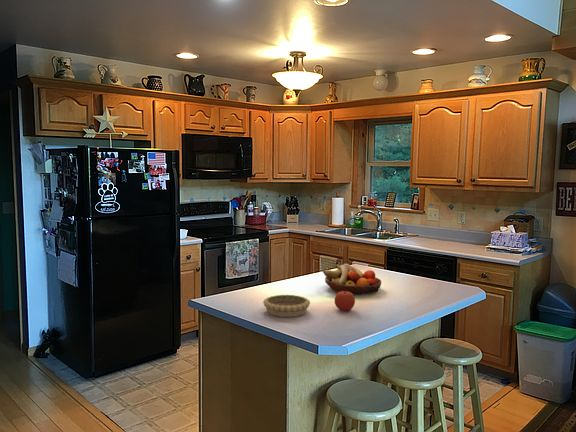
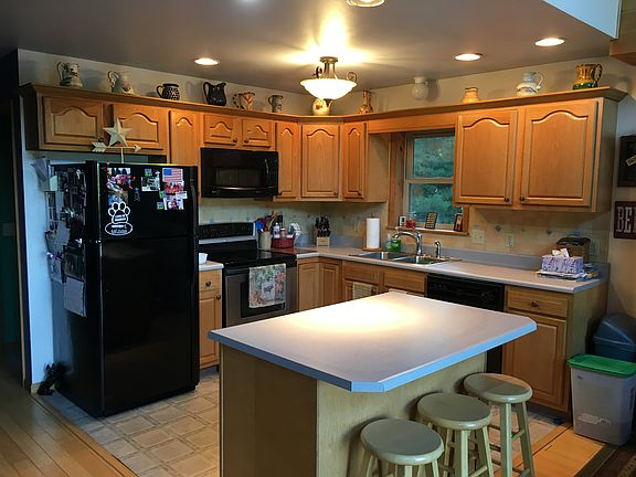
- fruit bowl [322,263,382,296]
- apple [334,289,356,312]
- decorative bowl [262,294,311,318]
